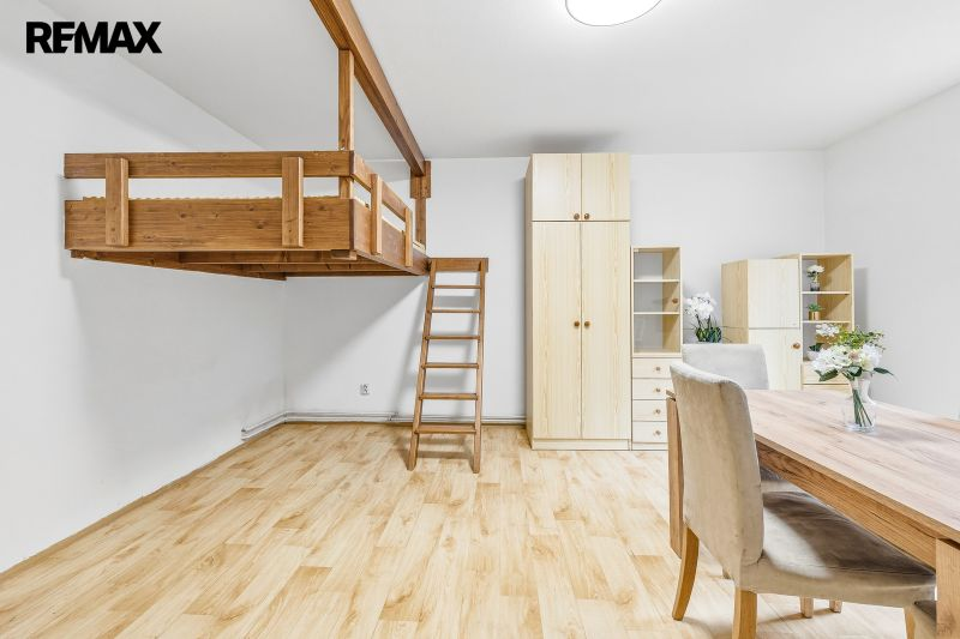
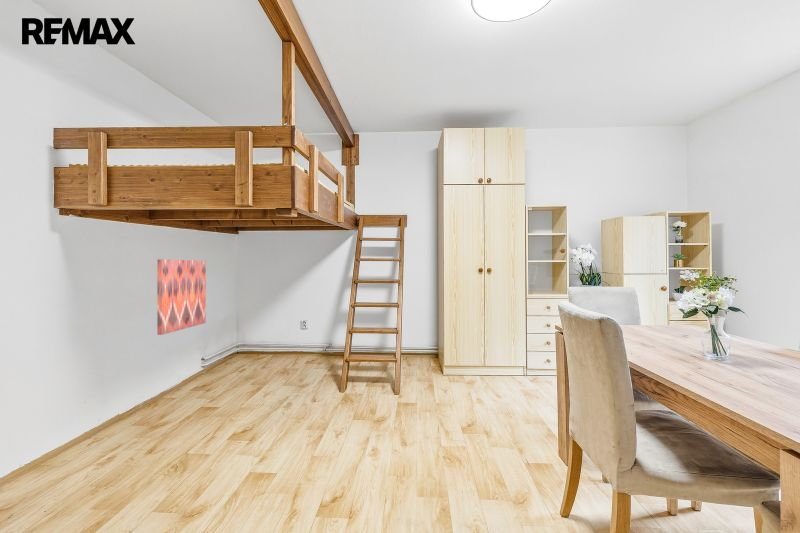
+ wall art [156,258,207,336]
